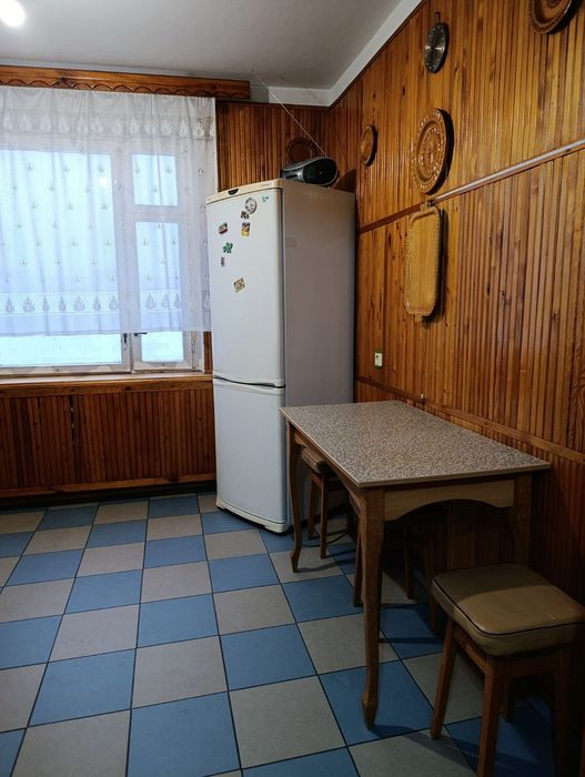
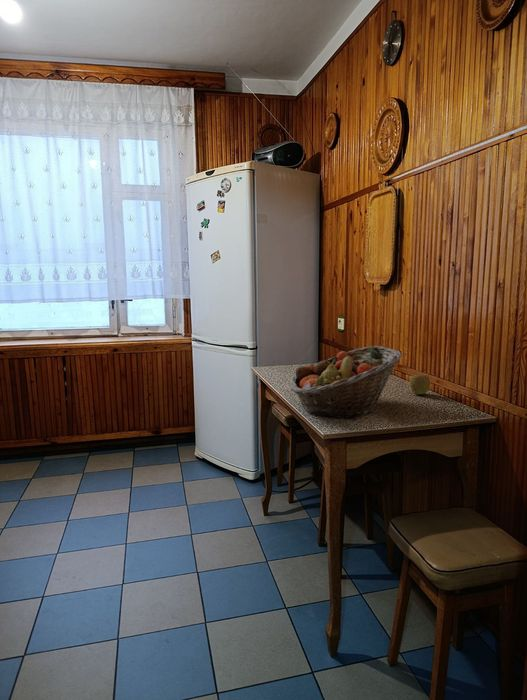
+ apple [409,374,431,395]
+ fruit basket [290,345,402,419]
